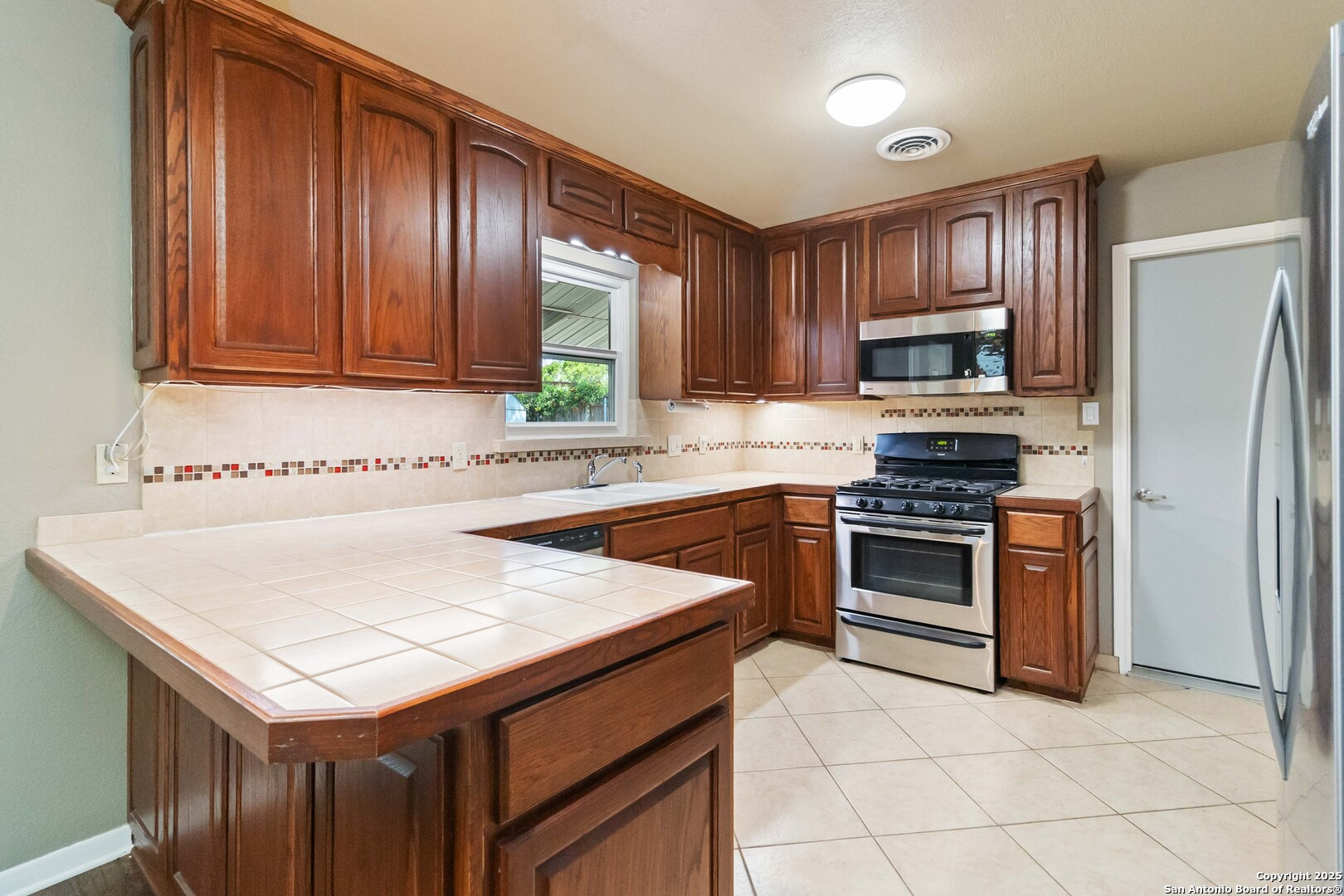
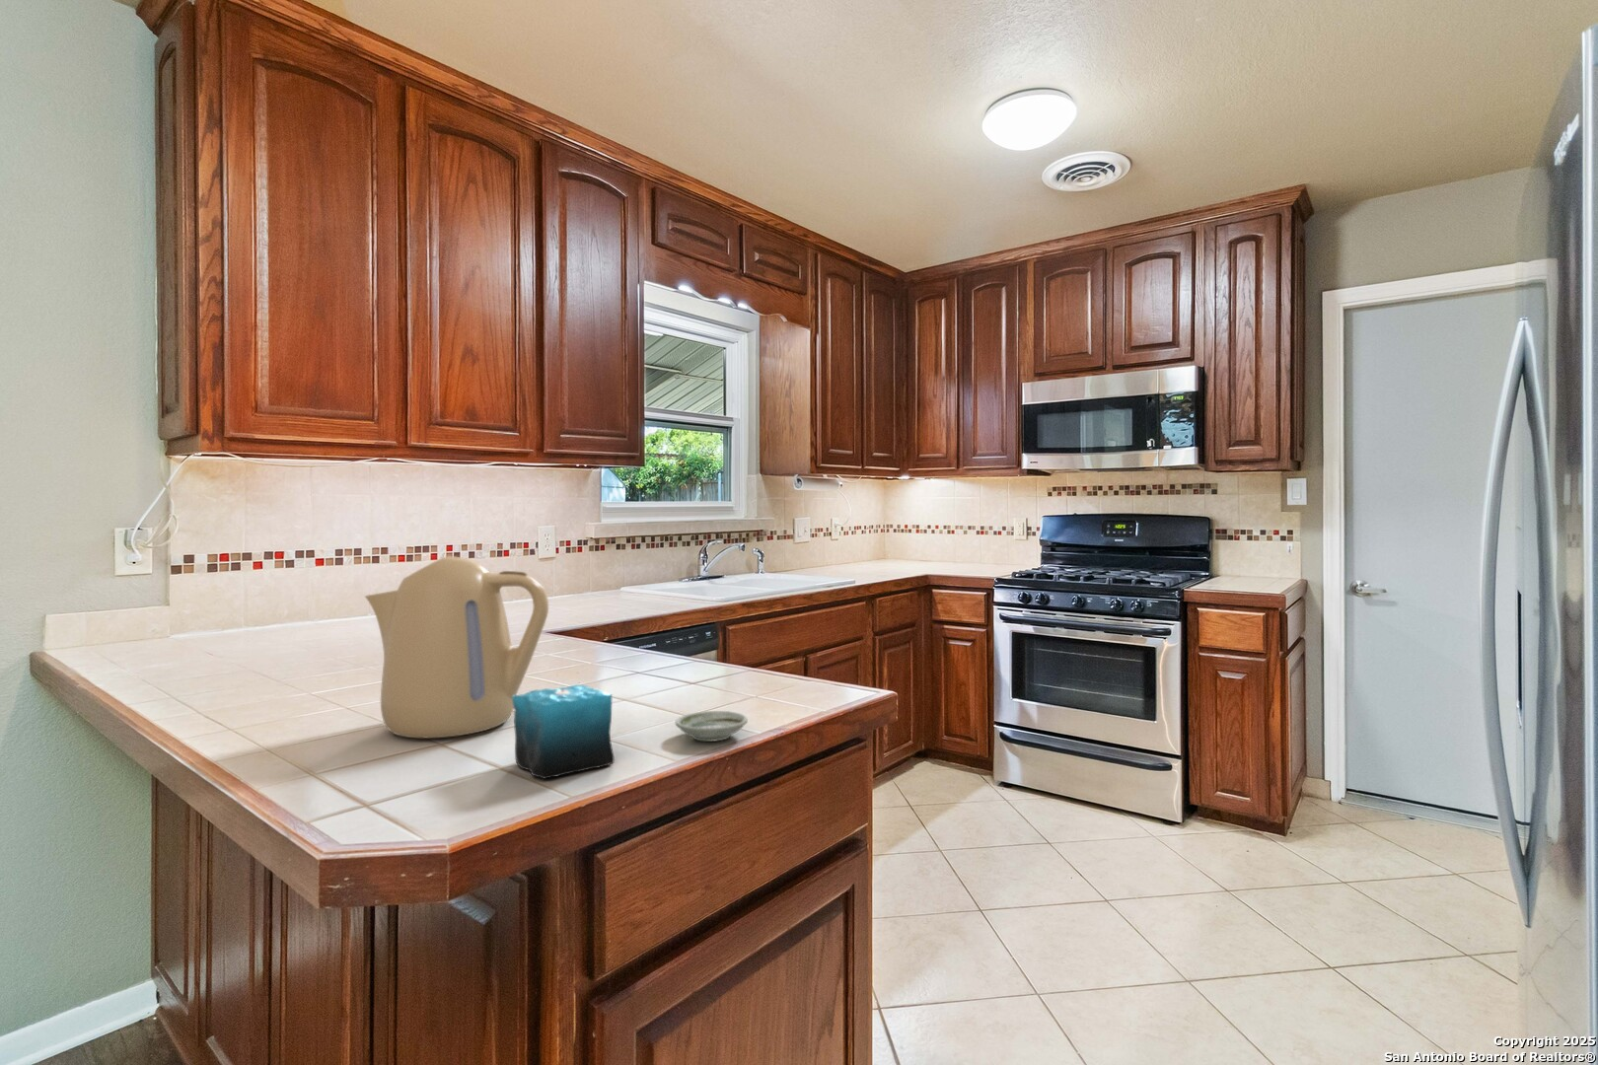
+ kettle [363,555,549,738]
+ candle [512,666,616,780]
+ saucer [674,710,749,743]
